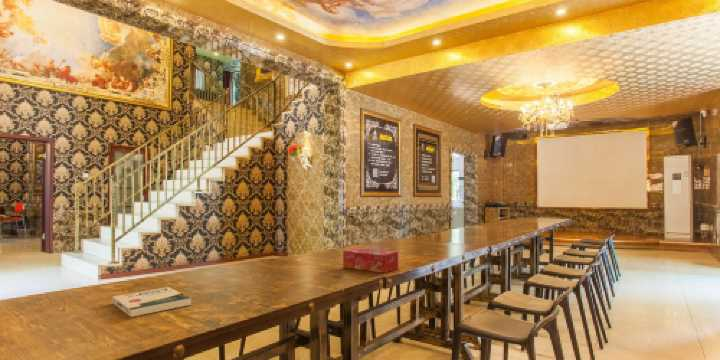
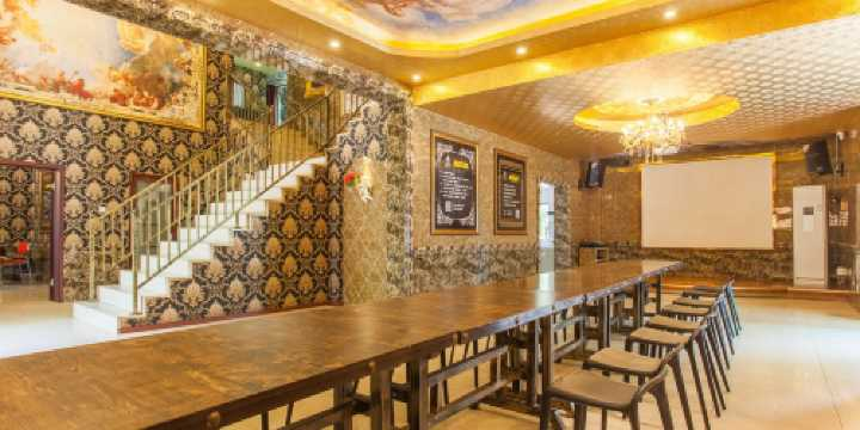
- tissue box [342,246,399,274]
- book [112,286,192,318]
